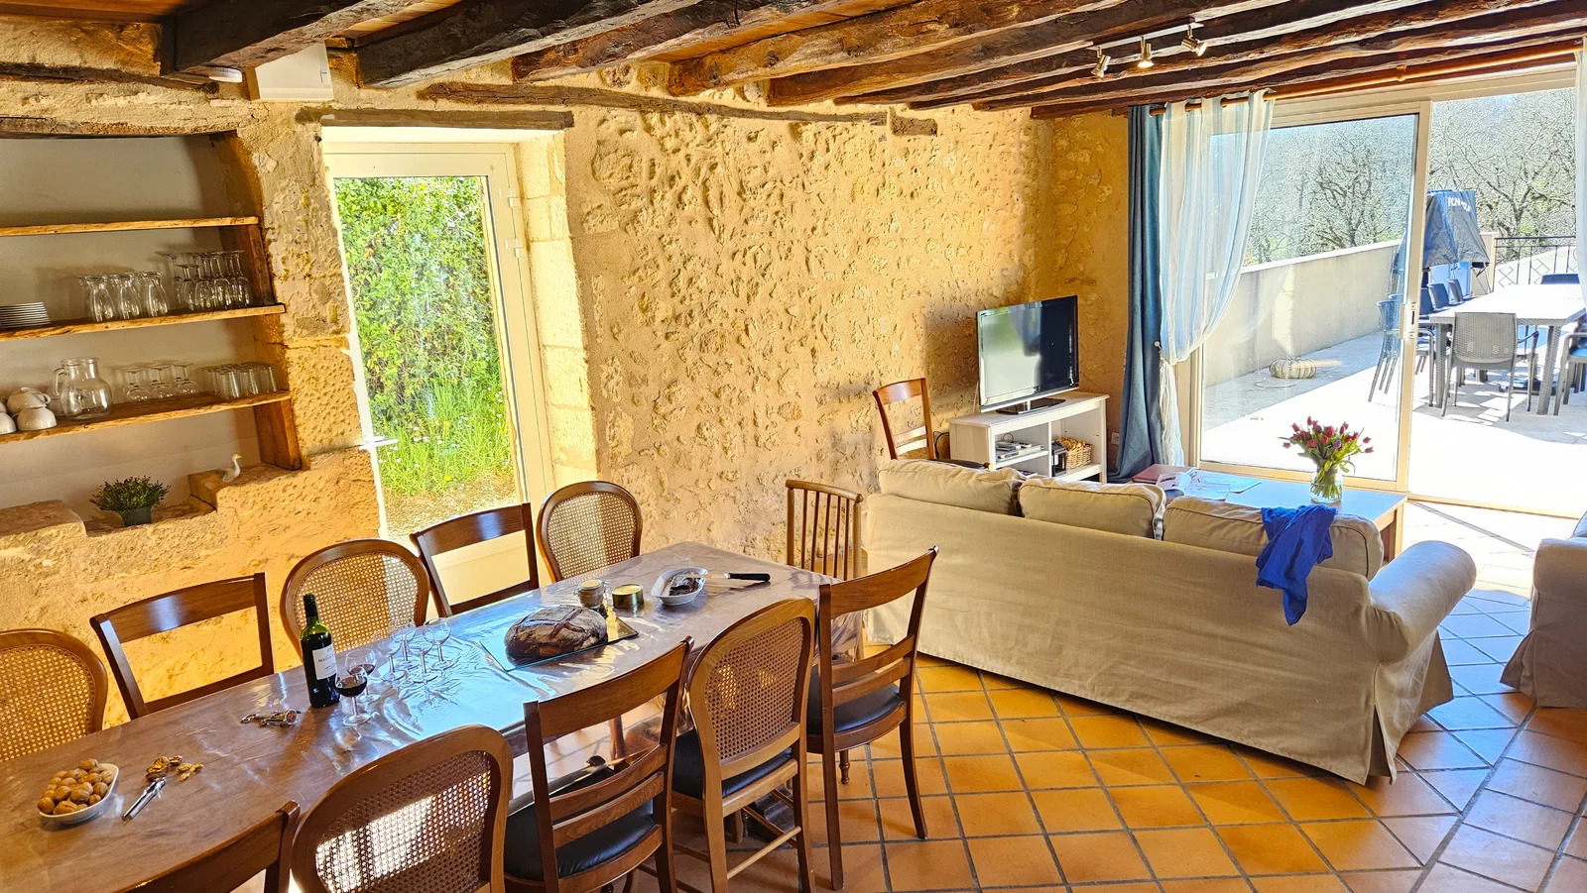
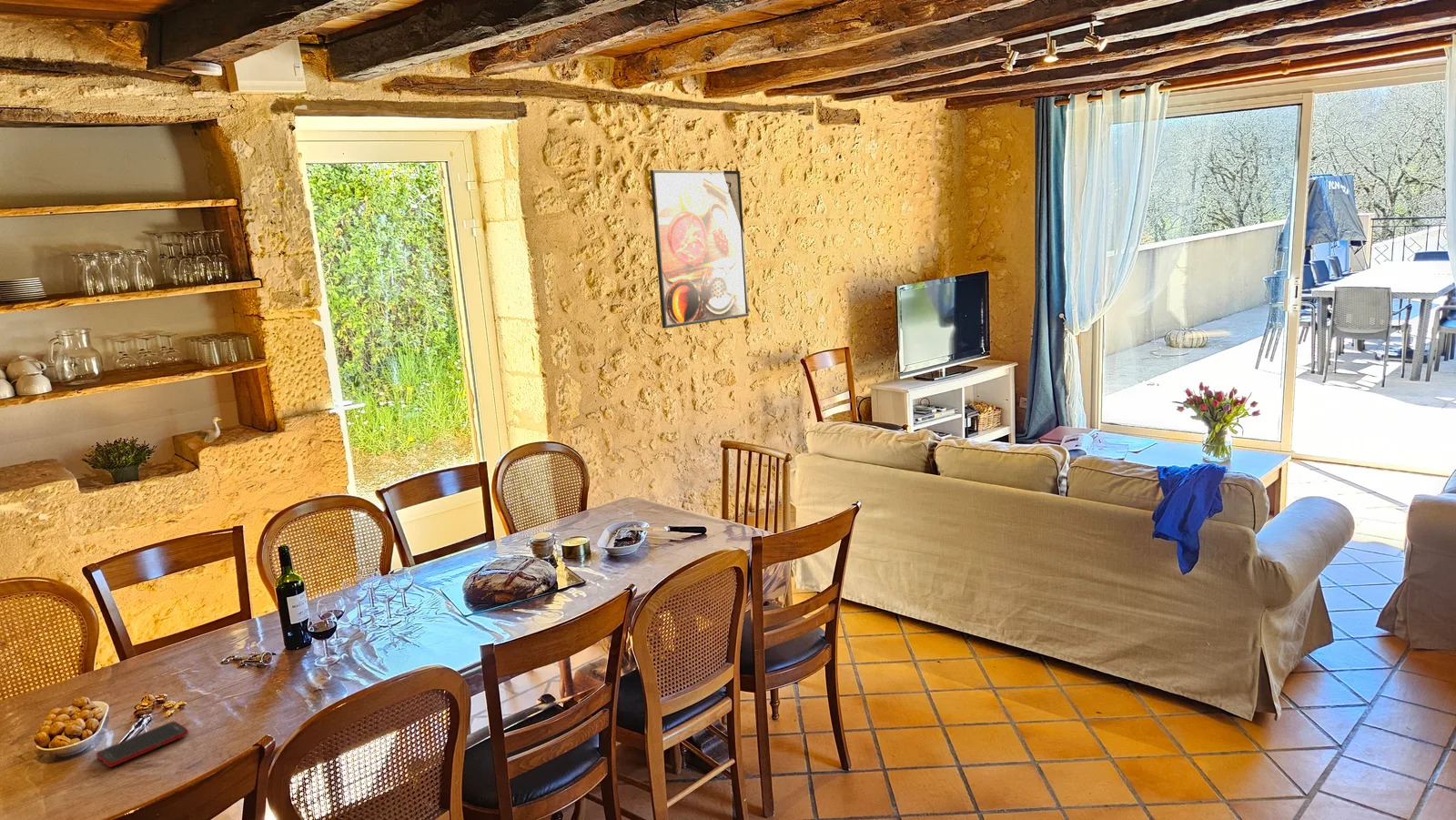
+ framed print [649,168,750,329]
+ cell phone [96,721,189,768]
